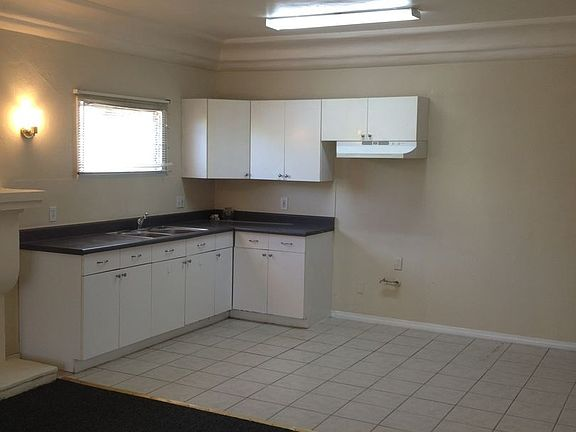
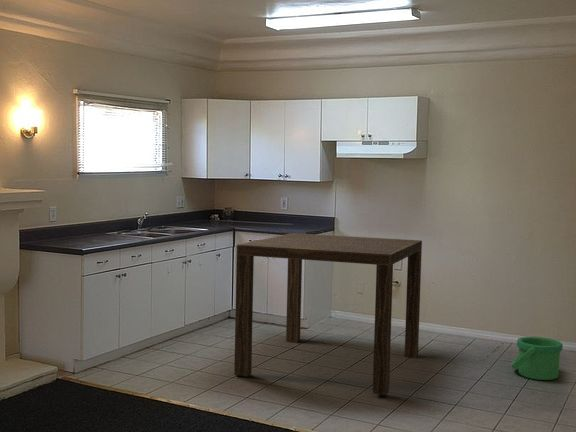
+ bucket [510,336,564,381]
+ dining table [233,232,423,396]
